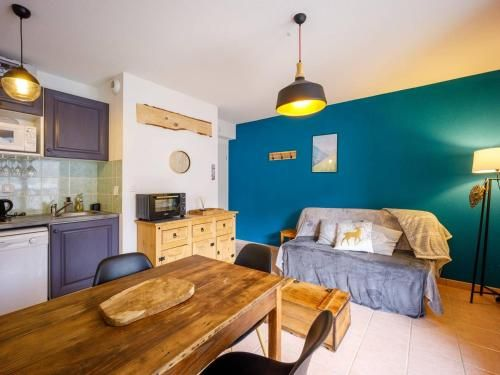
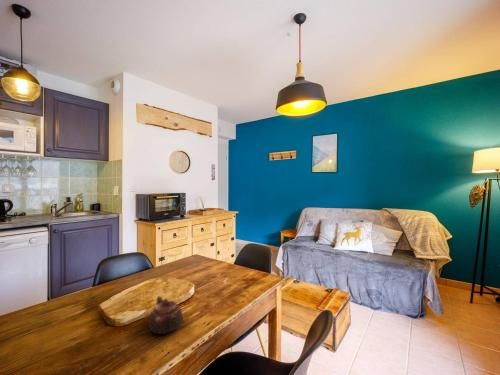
+ teapot [147,295,184,335]
